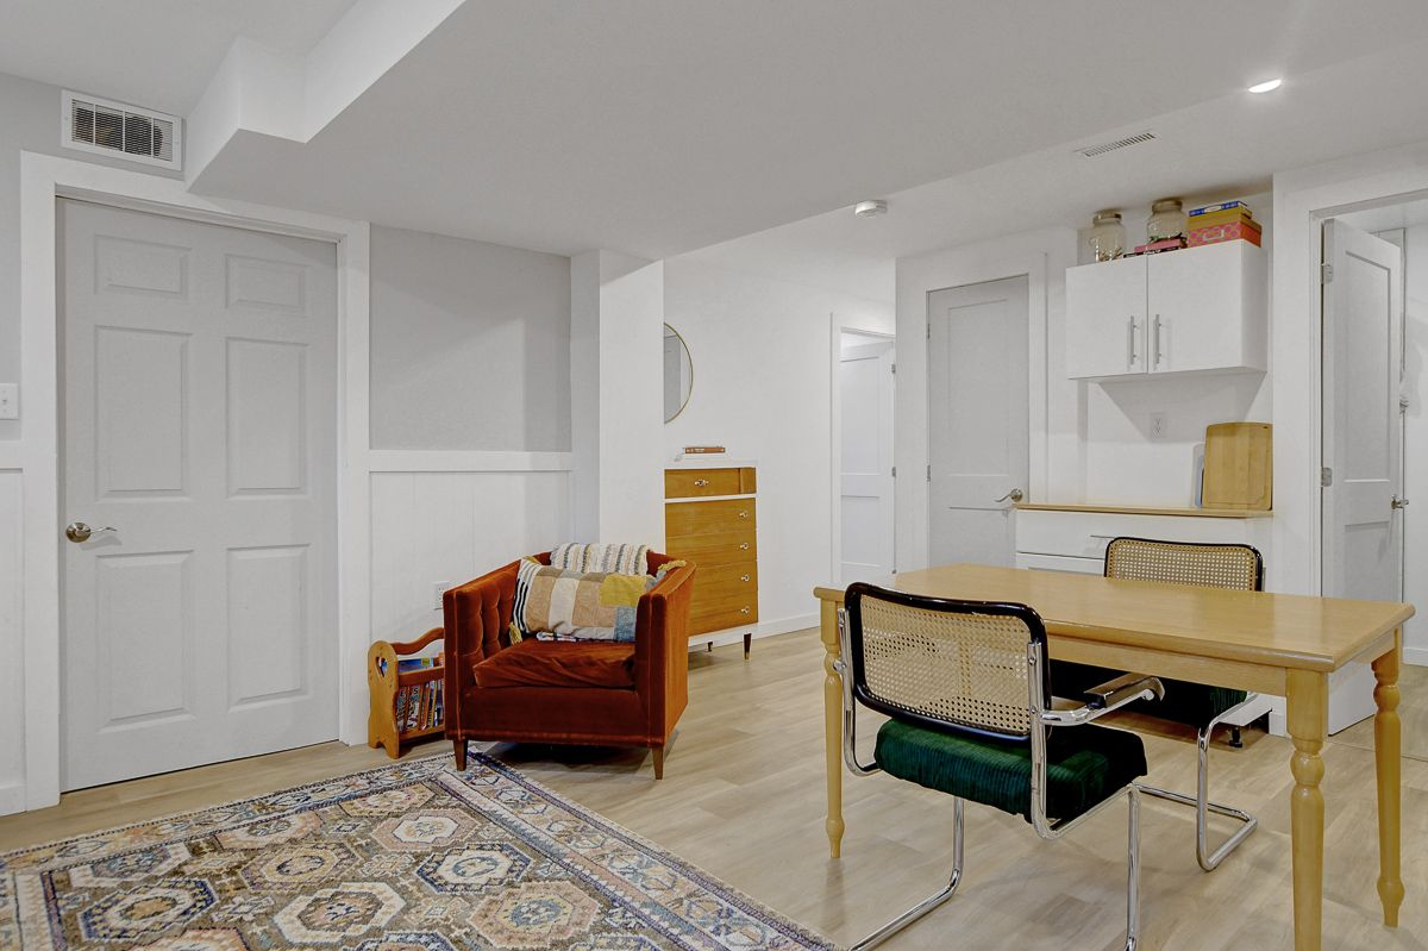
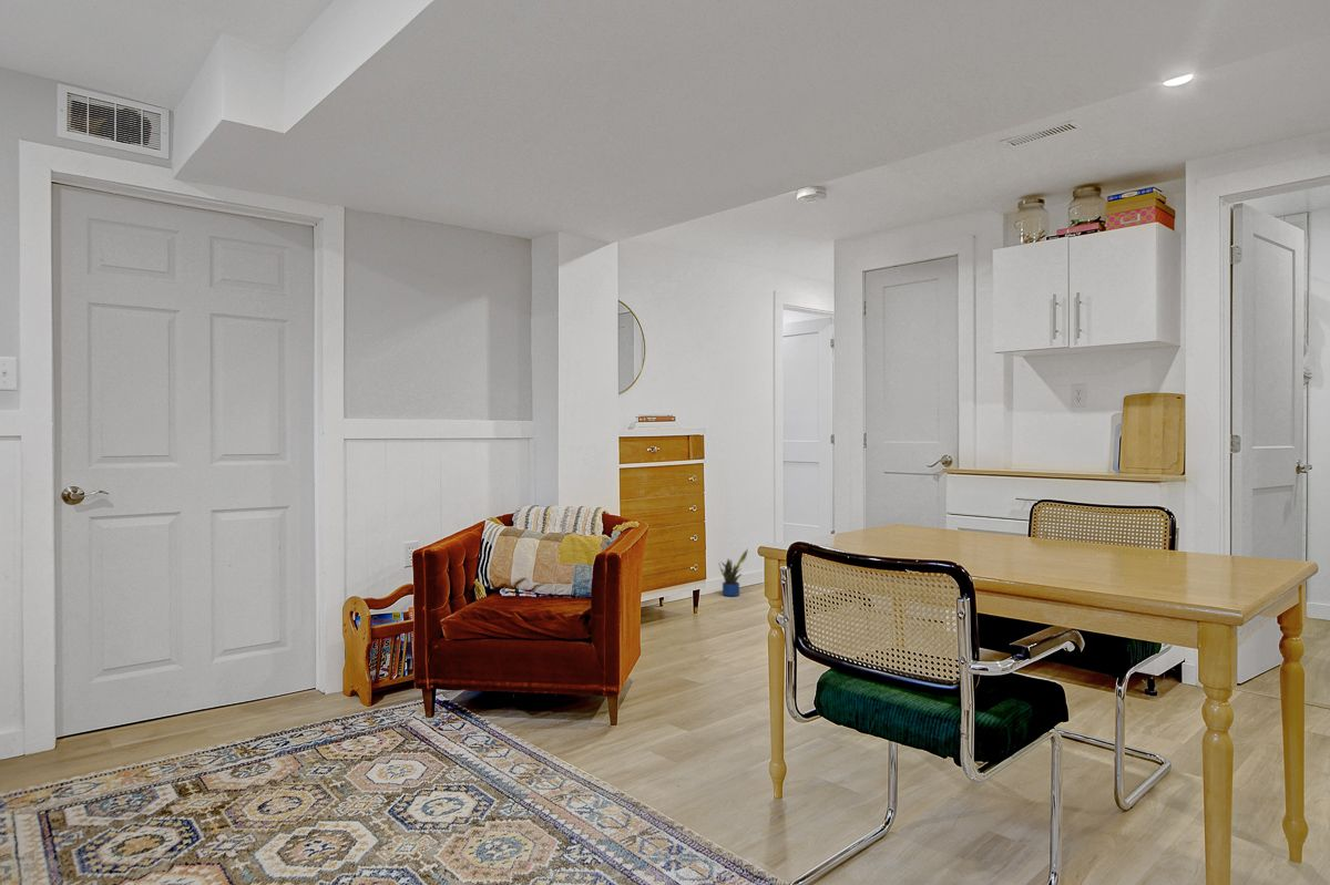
+ potted plant [718,548,749,597]
